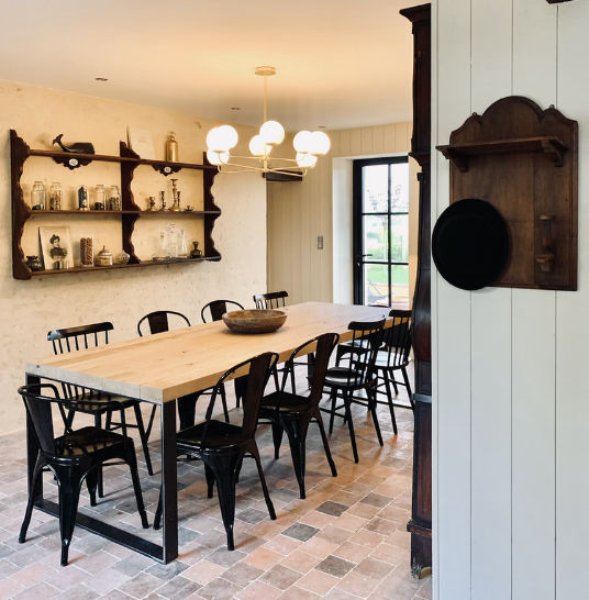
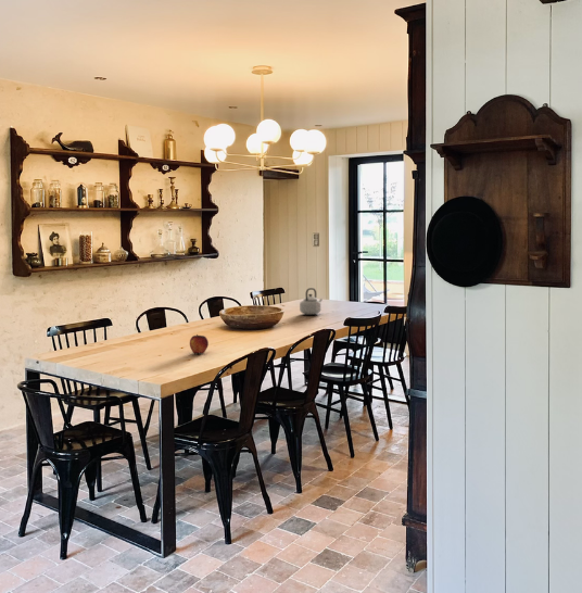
+ fruit [189,333,210,355]
+ teapot [299,287,324,316]
